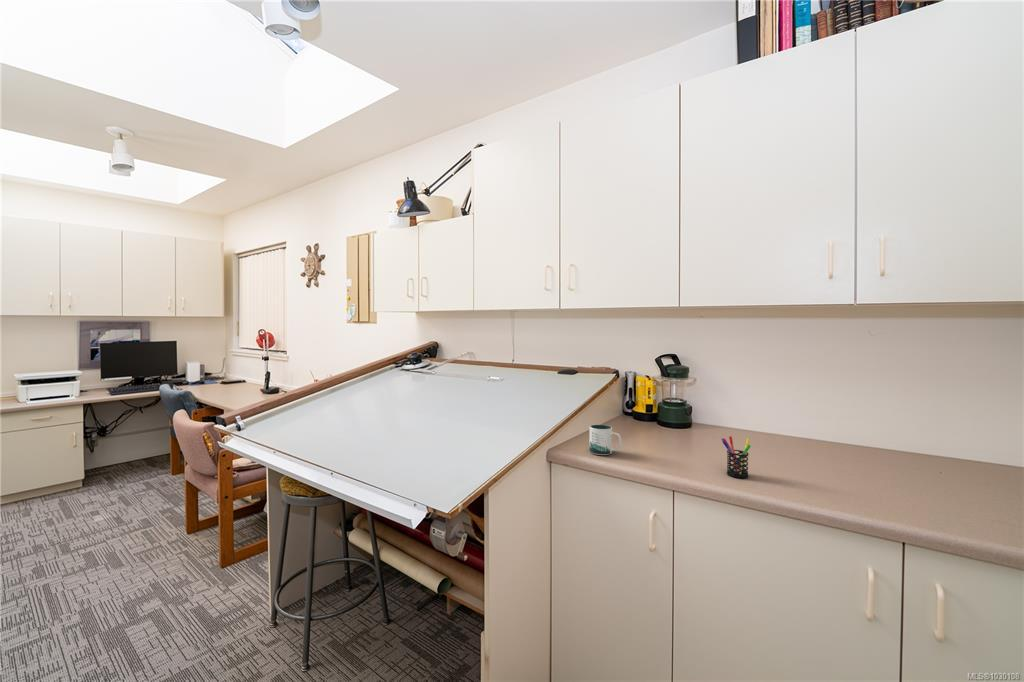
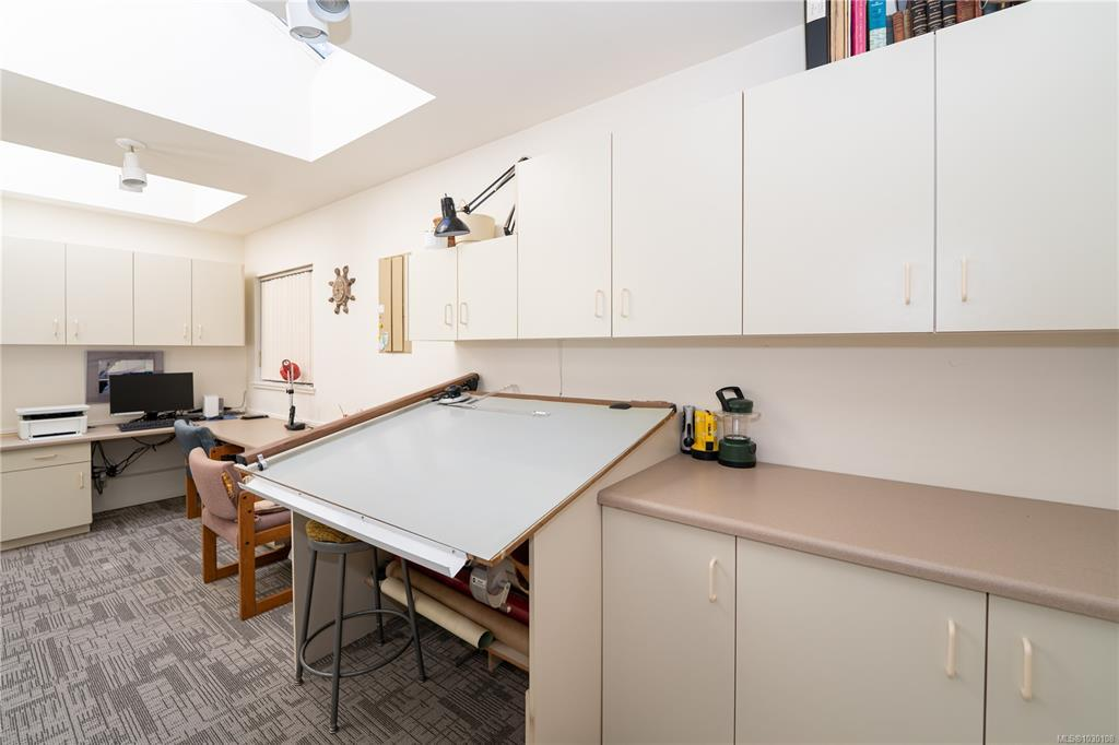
- mug [588,424,623,456]
- pen holder [721,435,752,479]
